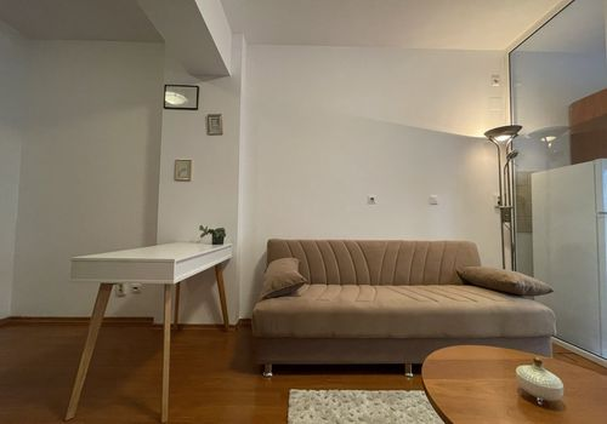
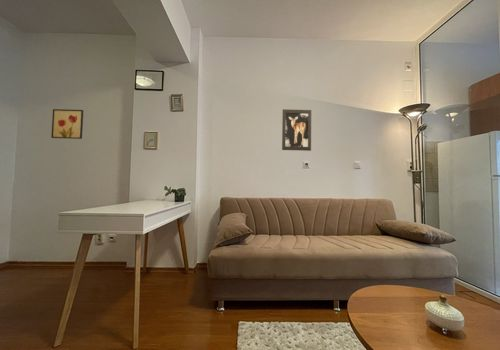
+ wall art [281,108,312,152]
+ wall art [50,108,84,140]
